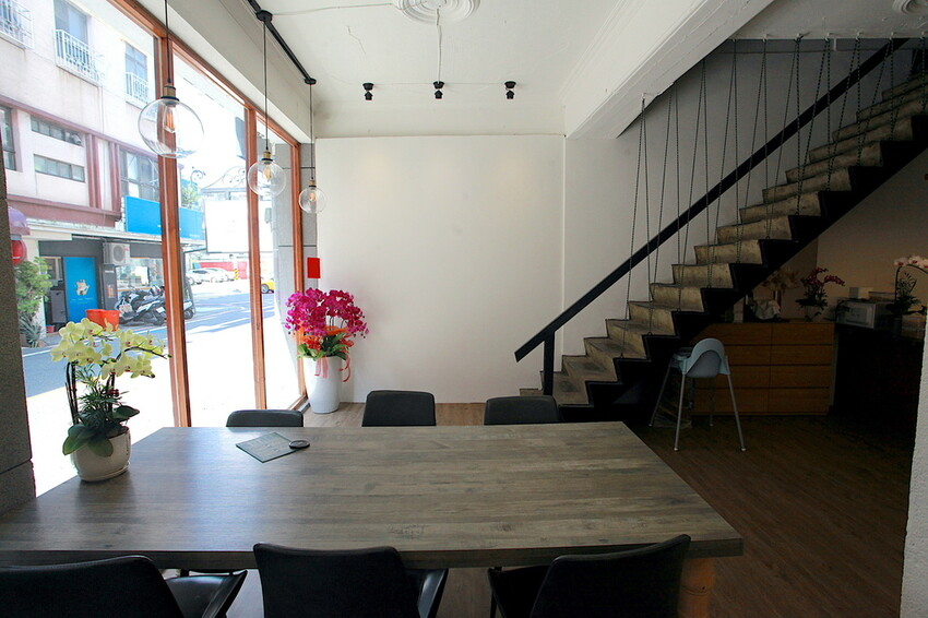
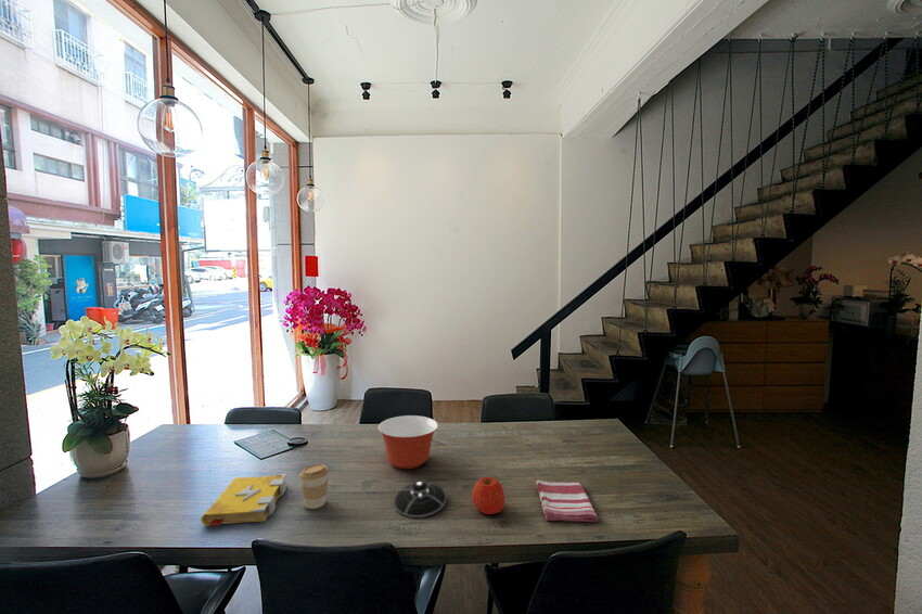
+ mixing bowl [376,414,439,470]
+ dish towel [535,479,600,523]
+ coffee cup [299,463,330,510]
+ spell book [200,473,287,527]
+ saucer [393,479,447,519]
+ apple [471,476,505,515]
